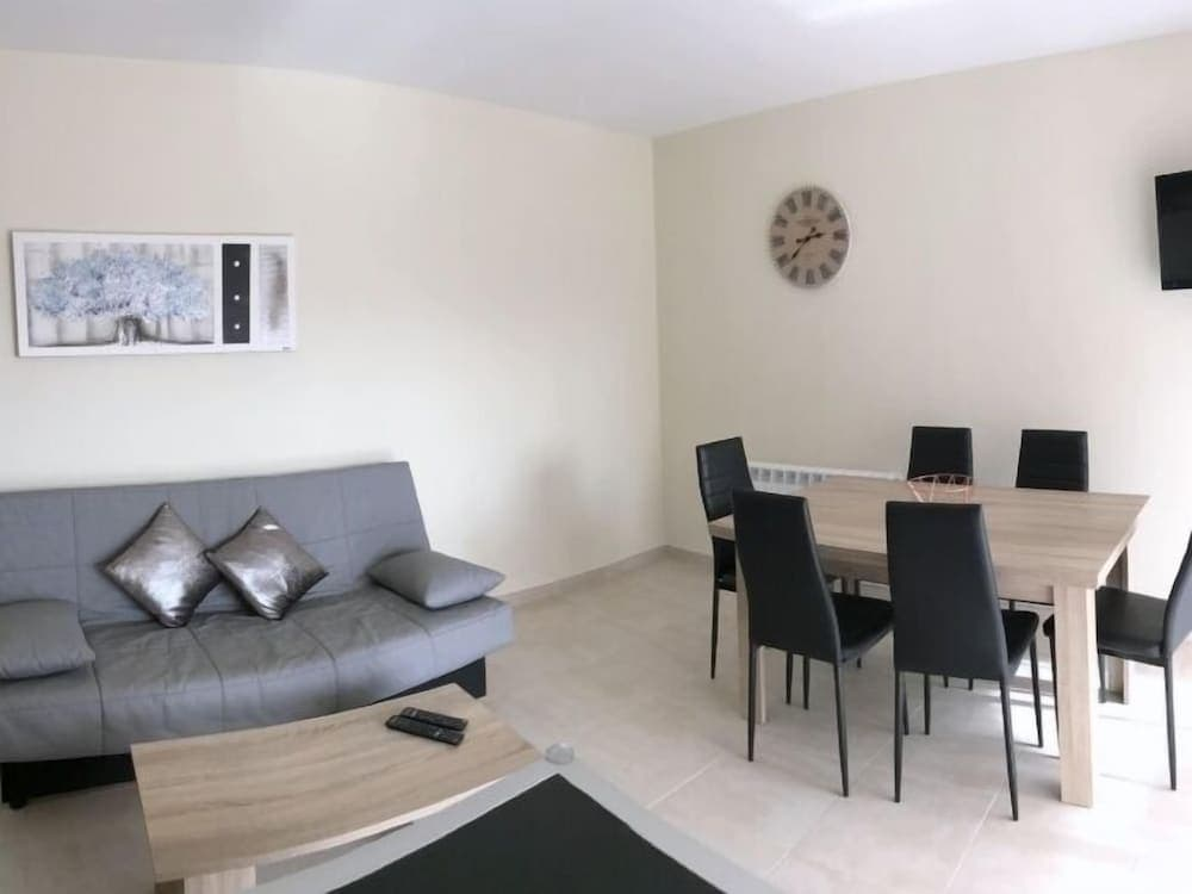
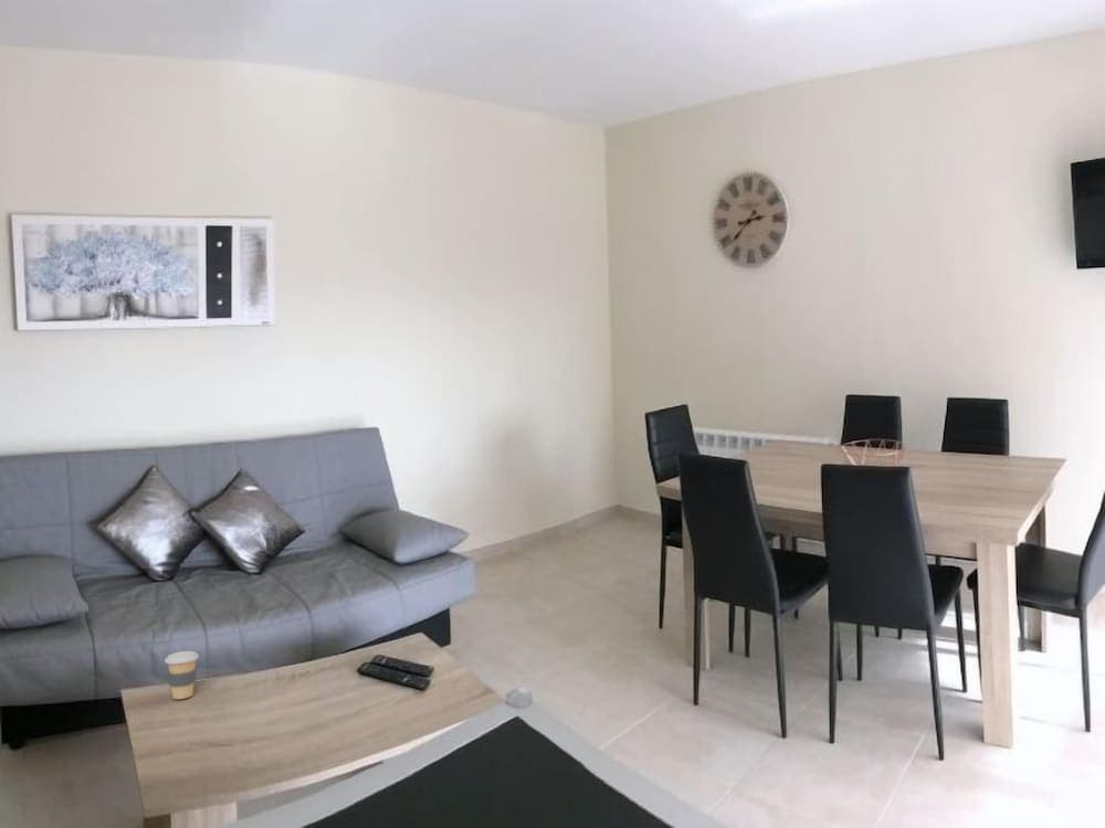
+ coffee cup [164,650,200,700]
